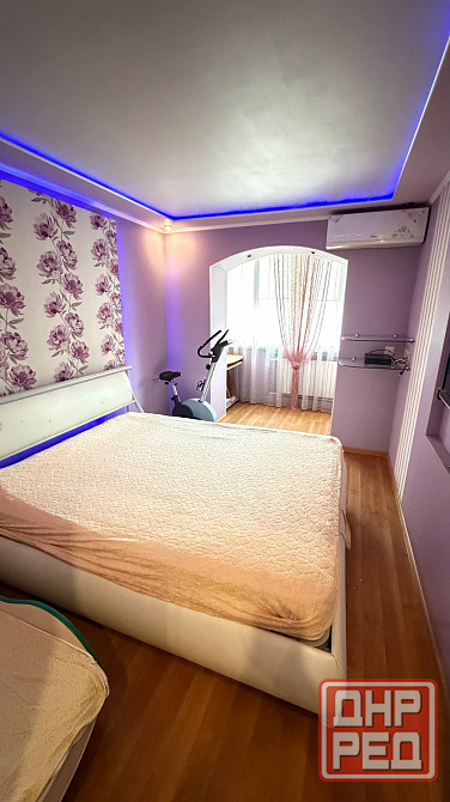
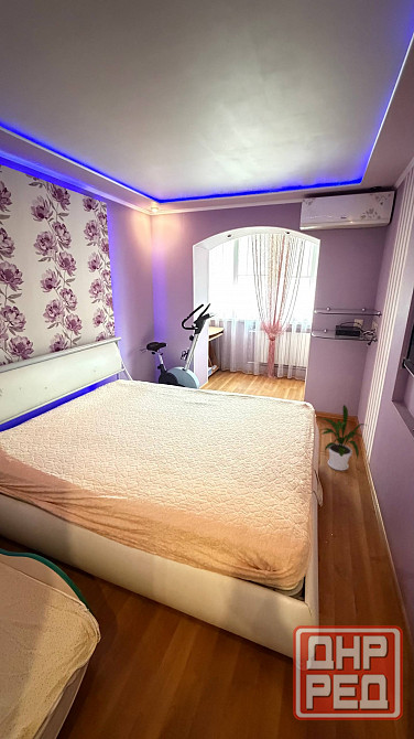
+ house plant [319,404,368,472]
